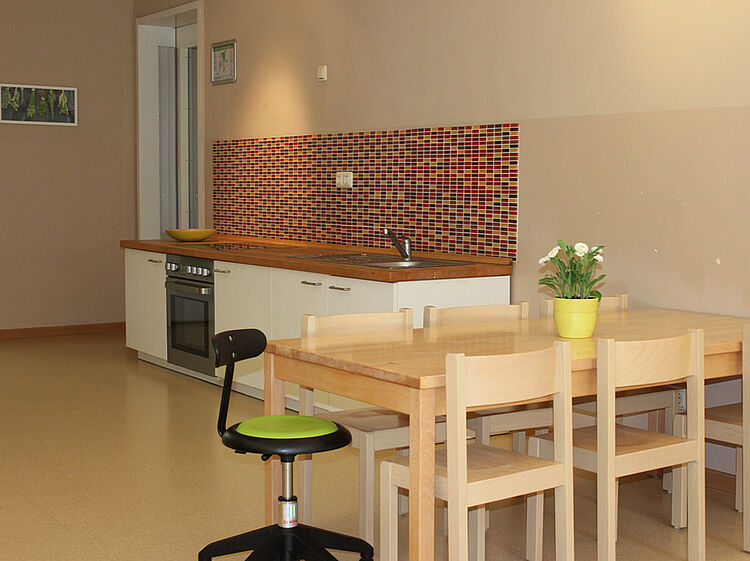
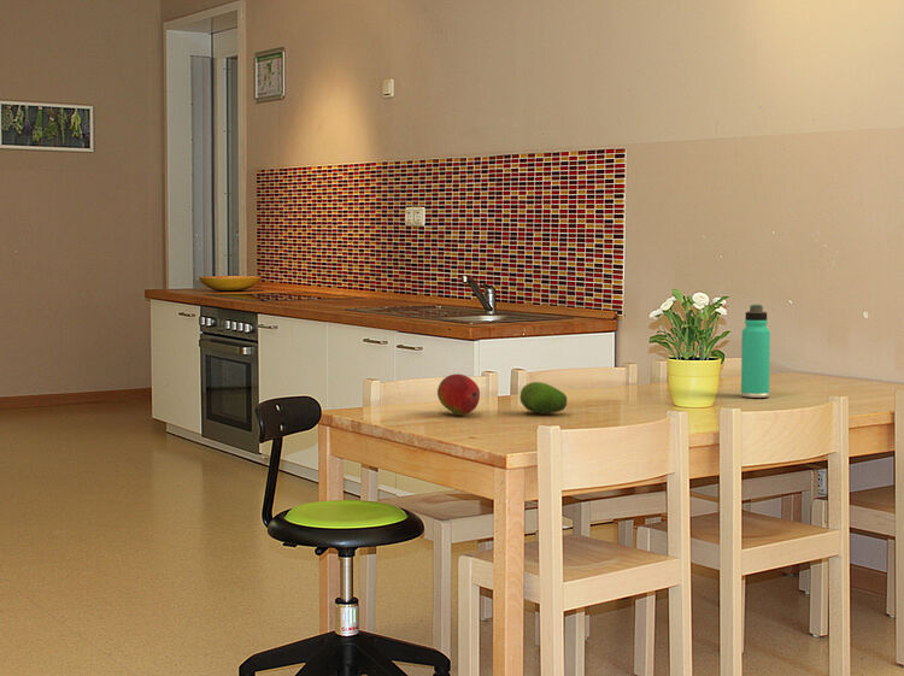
+ thermos bottle [740,304,771,399]
+ fruit [436,372,481,416]
+ fruit [518,381,568,415]
